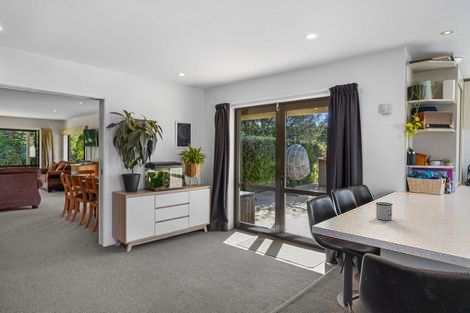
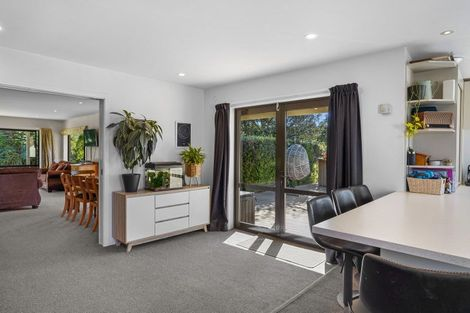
- mug [375,201,393,221]
